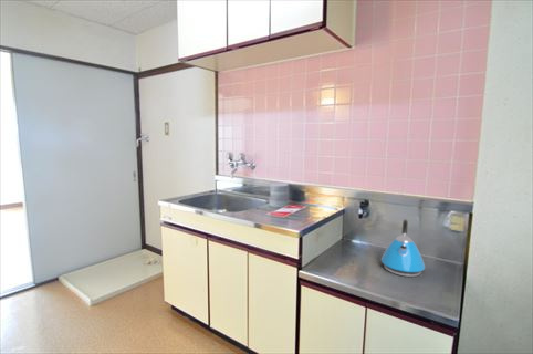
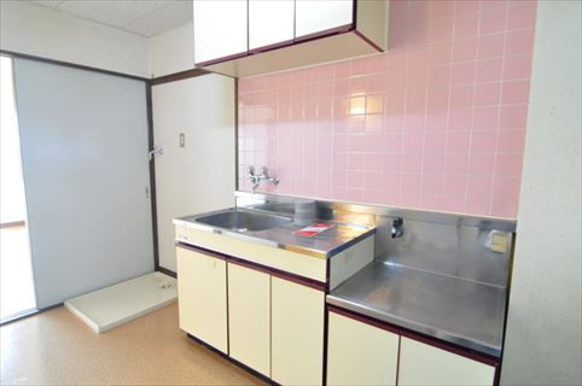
- kettle [380,218,426,278]
